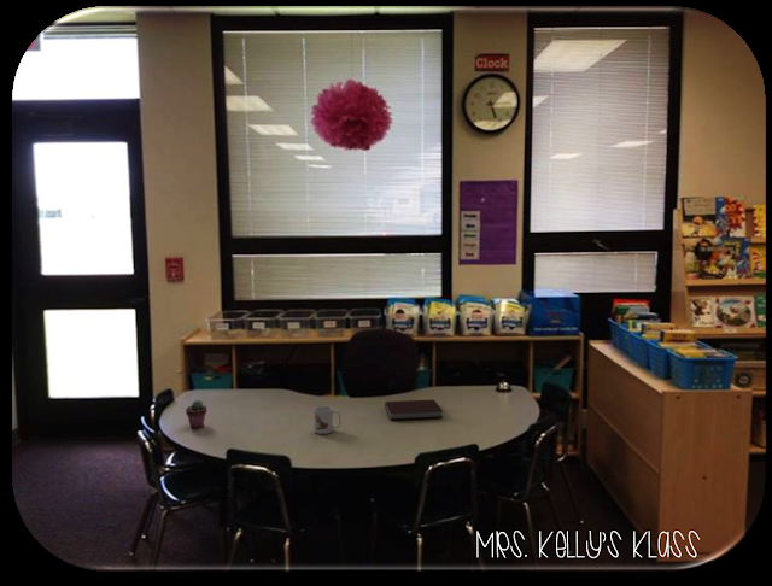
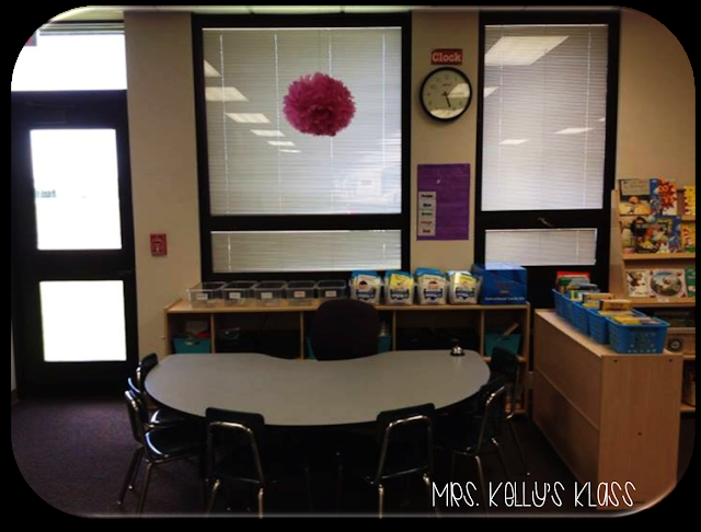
- potted succulent [185,399,209,429]
- notebook [384,398,444,421]
- mug [312,405,341,435]
